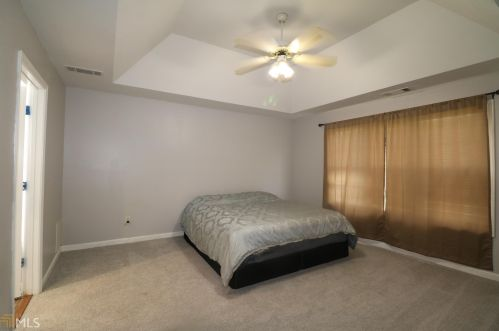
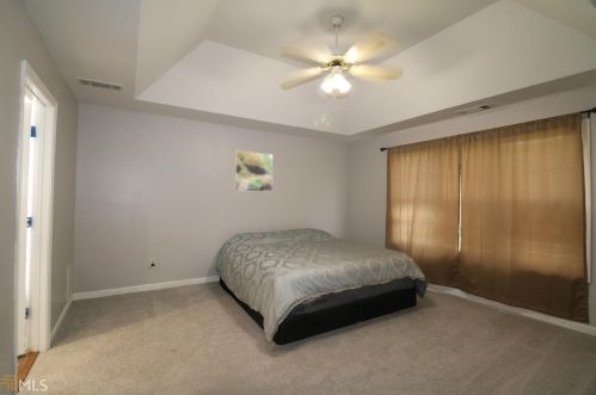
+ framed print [234,149,274,193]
